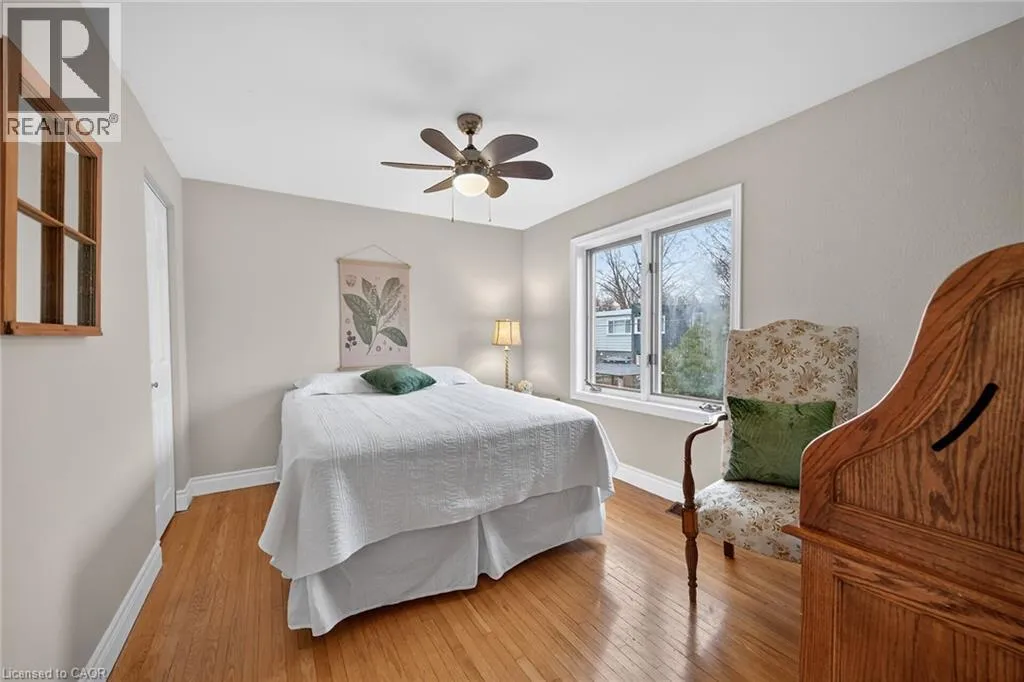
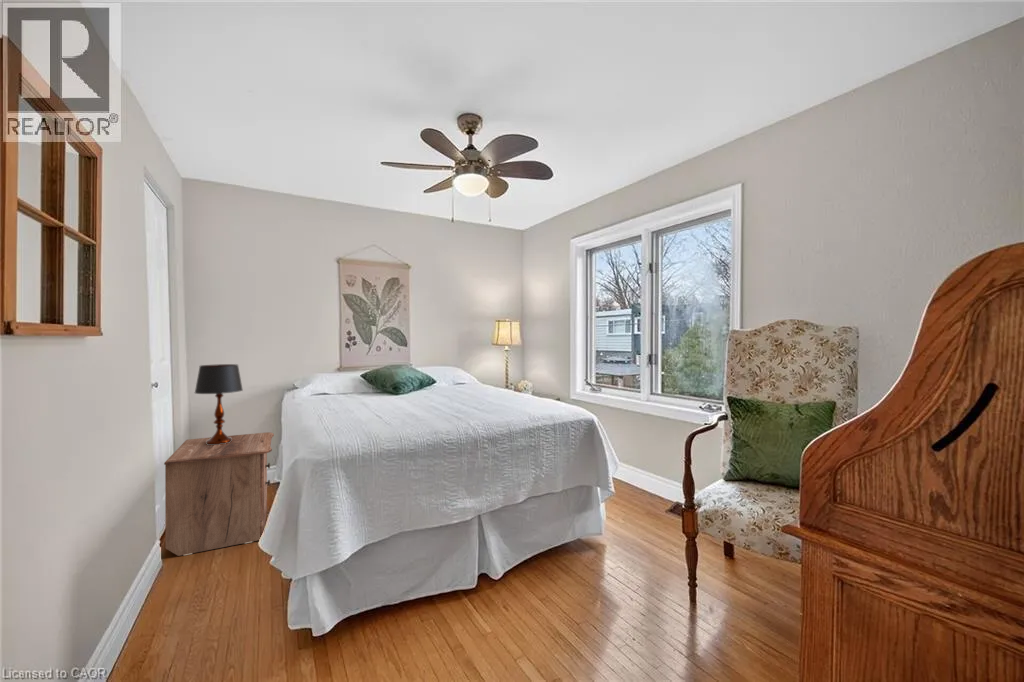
+ nightstand [163,431,275,557]
+ table lamp [194,363,244,445]
